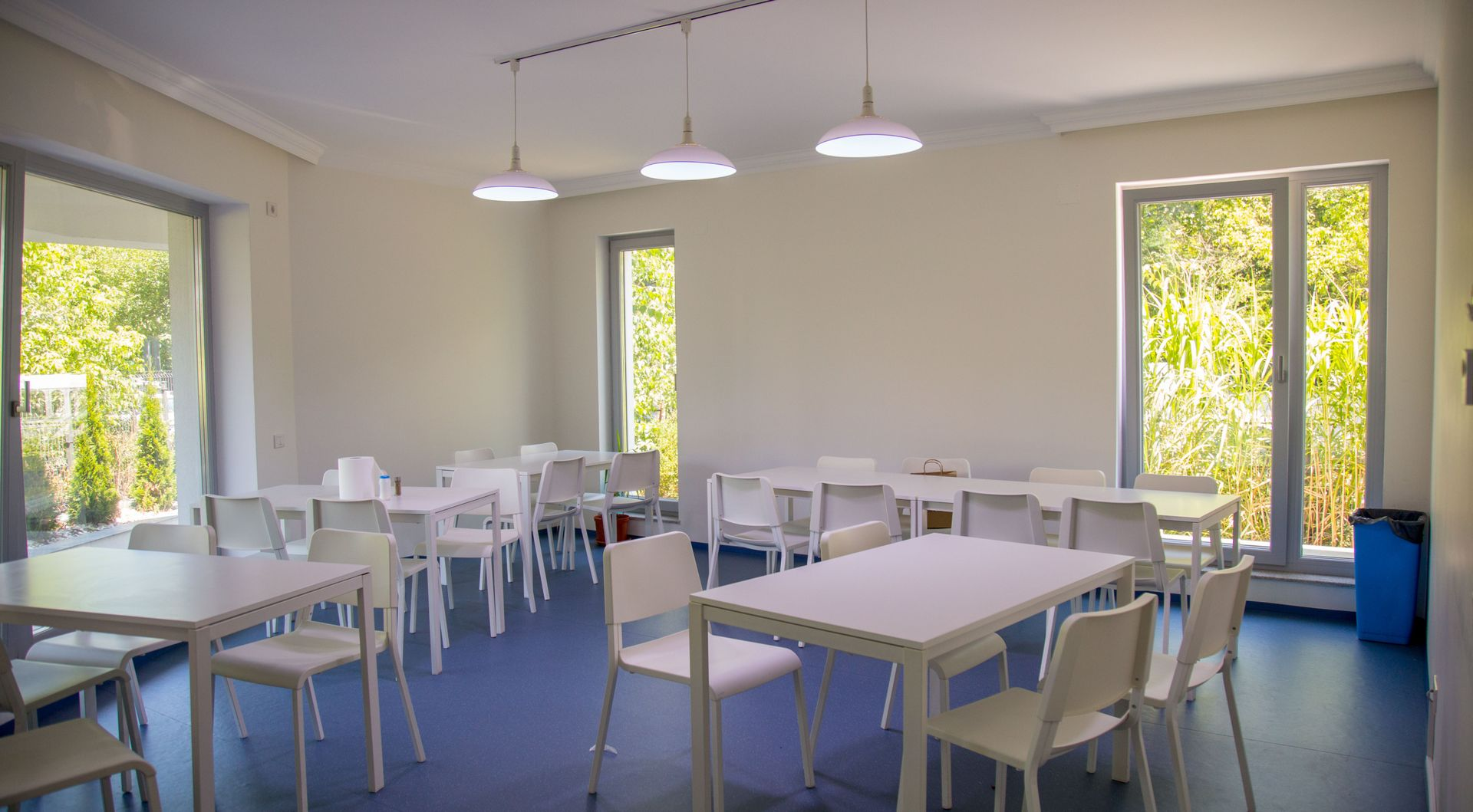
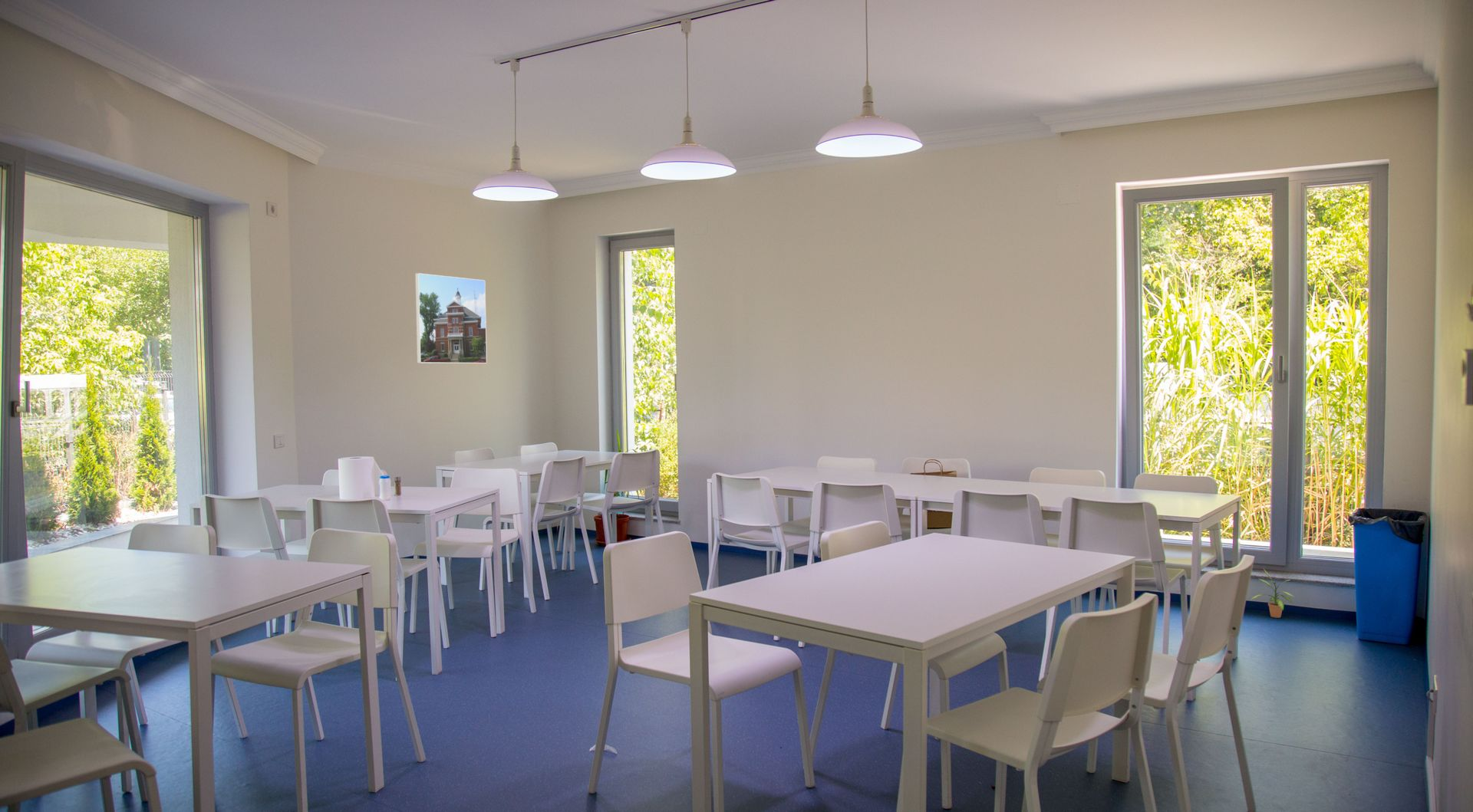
+ potted plant [1250,568,1295,619]
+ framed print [414,272,488,364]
